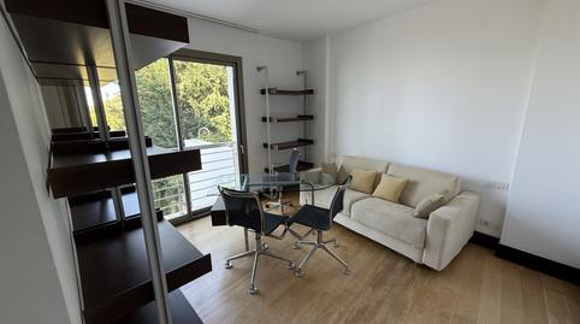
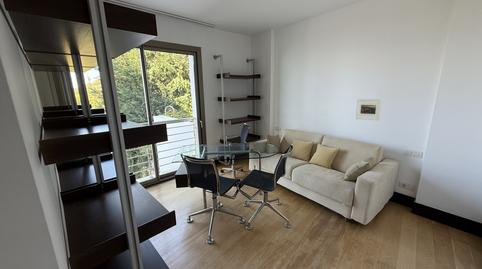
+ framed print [355,98,383,121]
